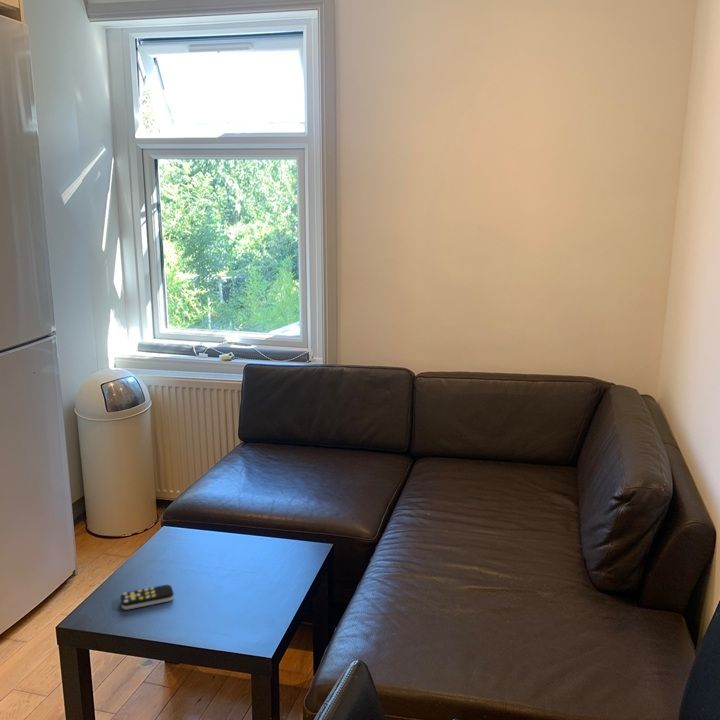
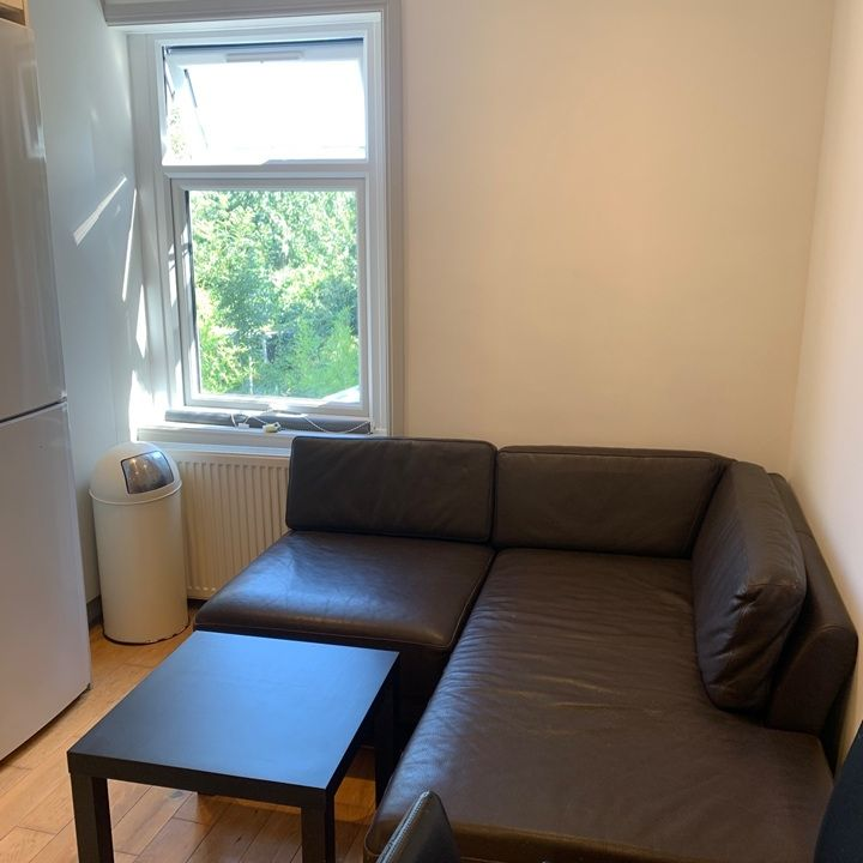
- remote control [119,584,175,611]
